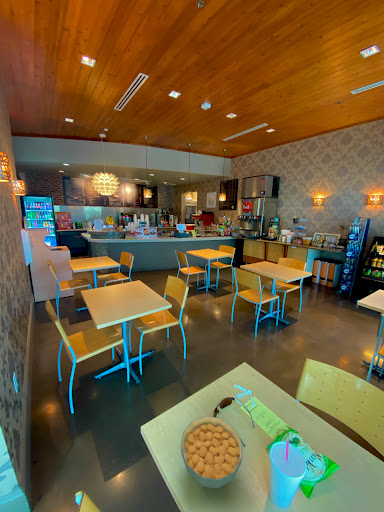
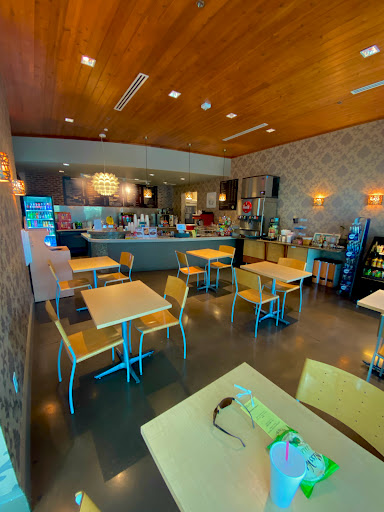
- cereal bowl [180,415,244,490]
